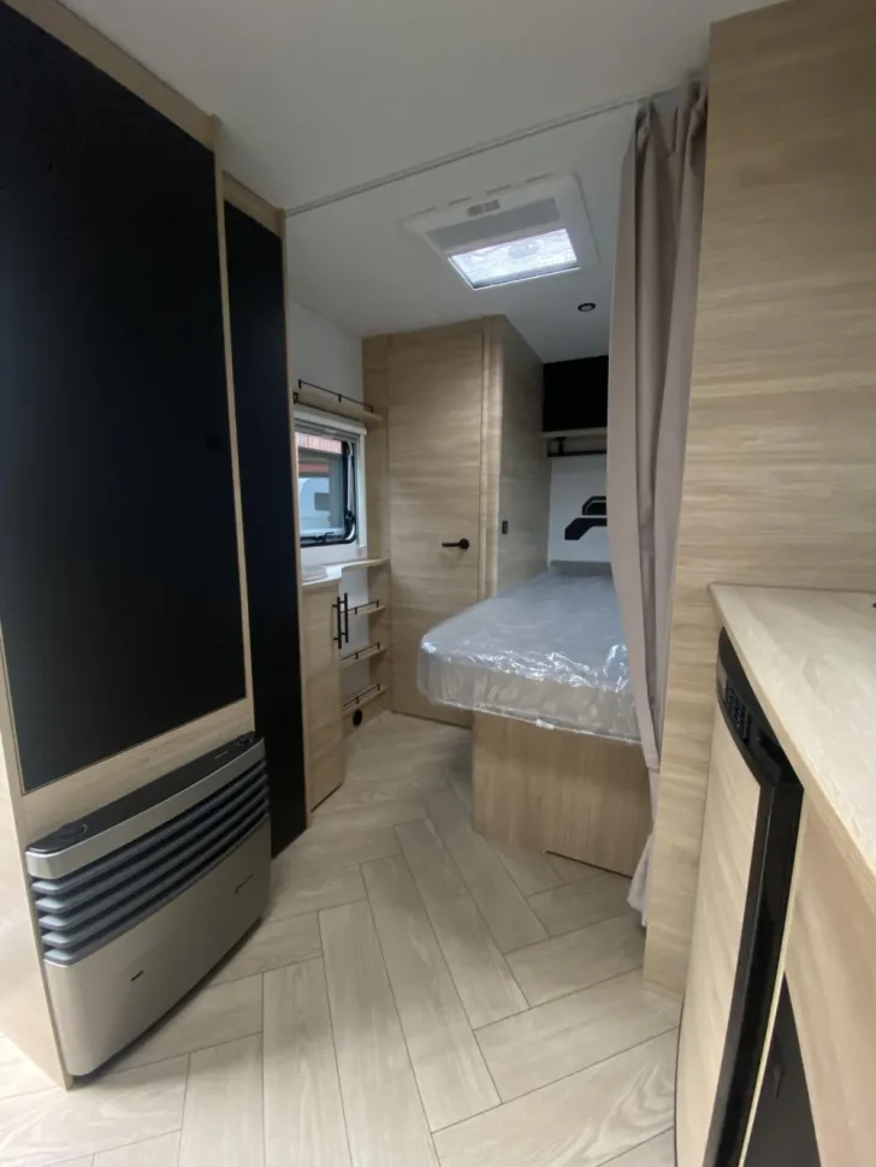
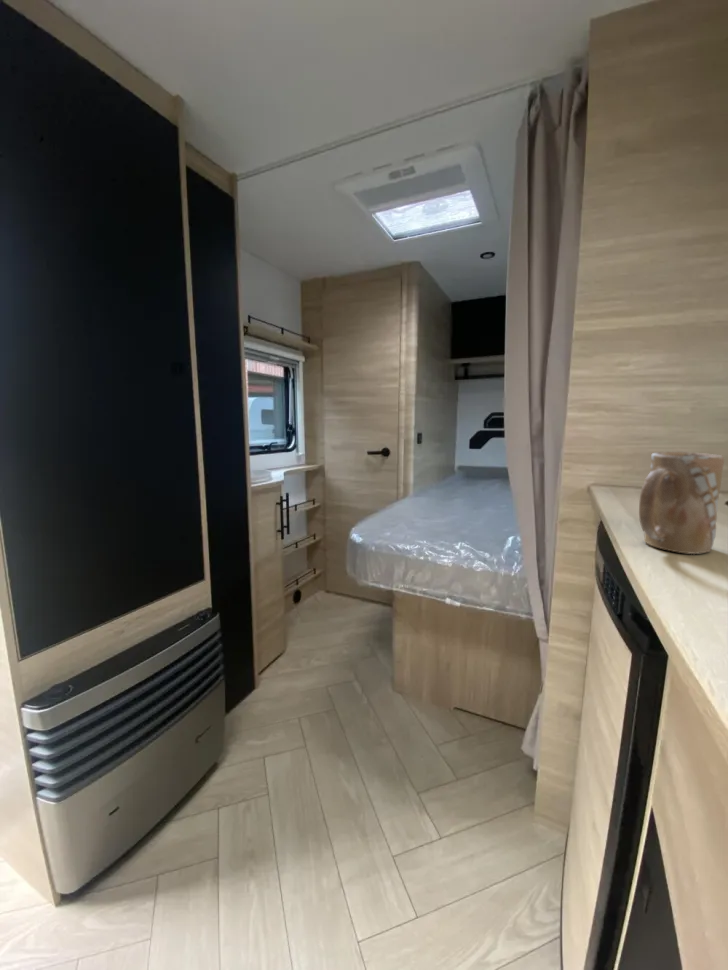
+ mug [638,451,725,555]
